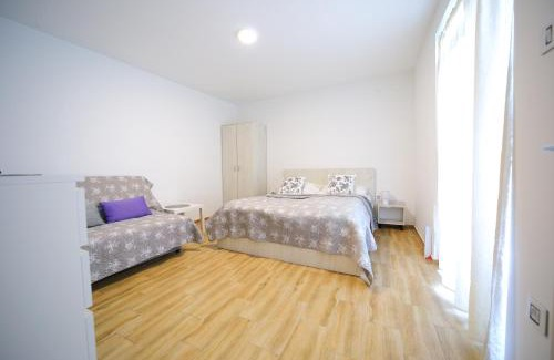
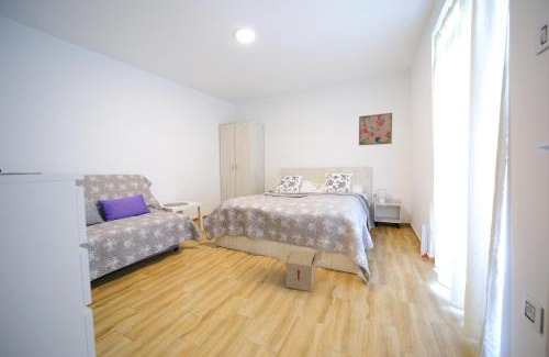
+ cardboard box [273,245,325,293]
+ wall art [358,112,393,146]
